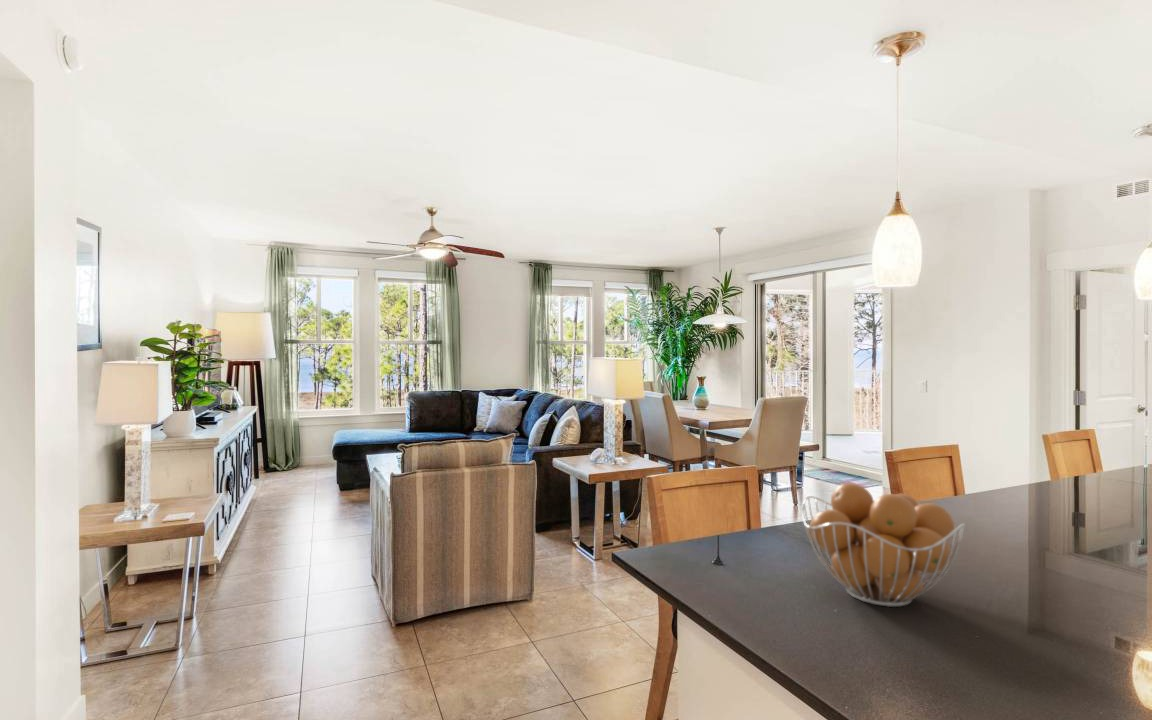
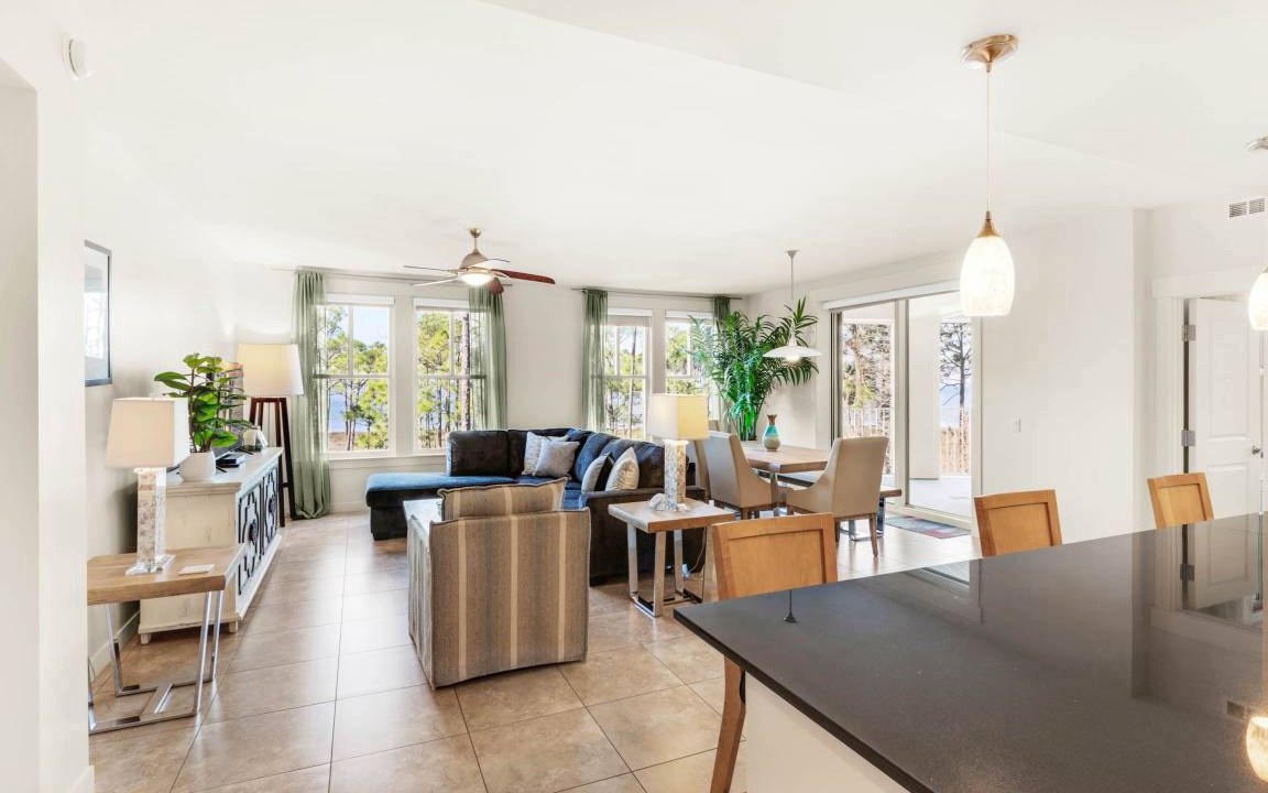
- fruit basket [801,482,966,608]
